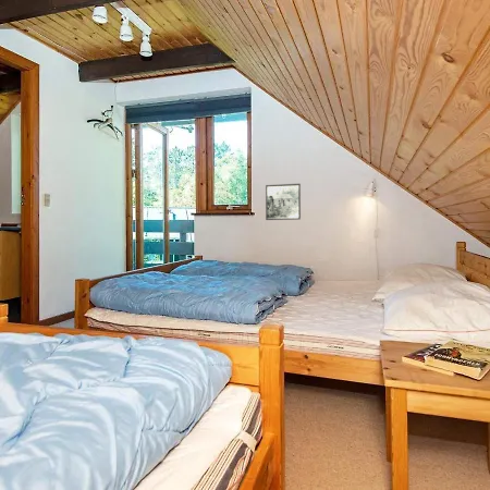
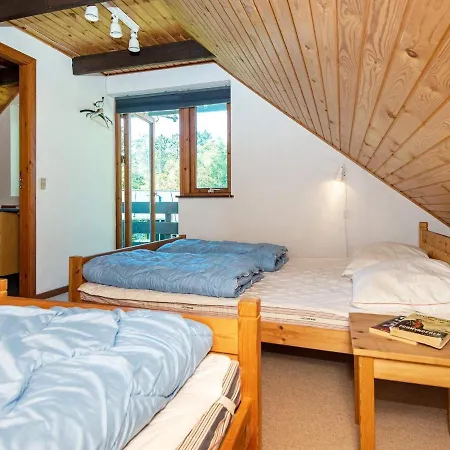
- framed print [265,183,302,221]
